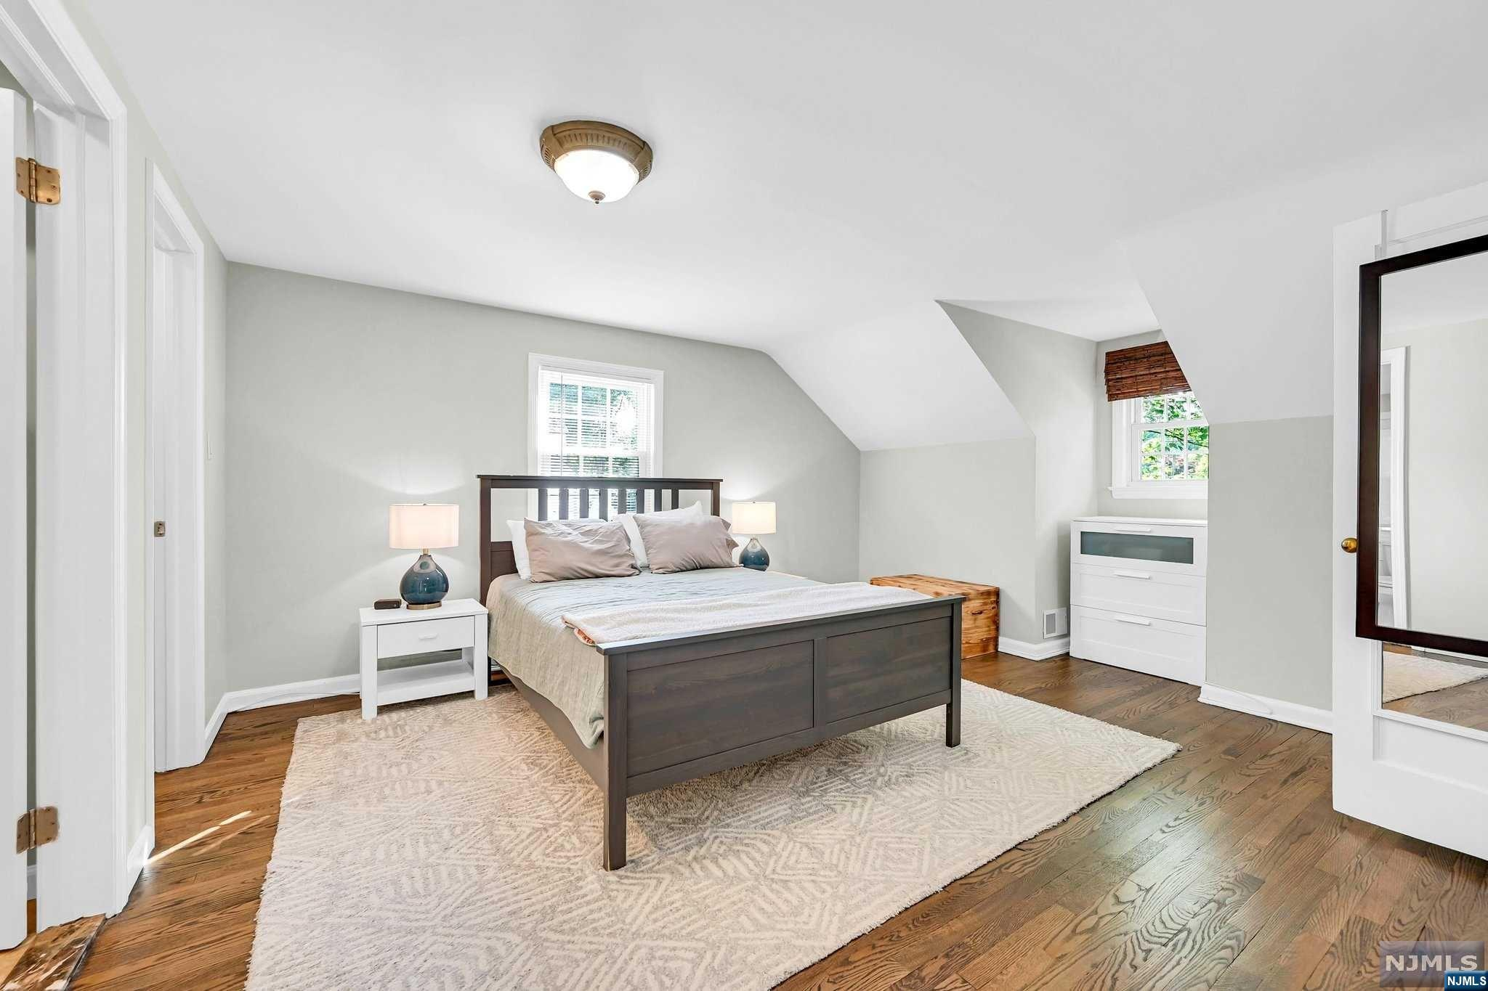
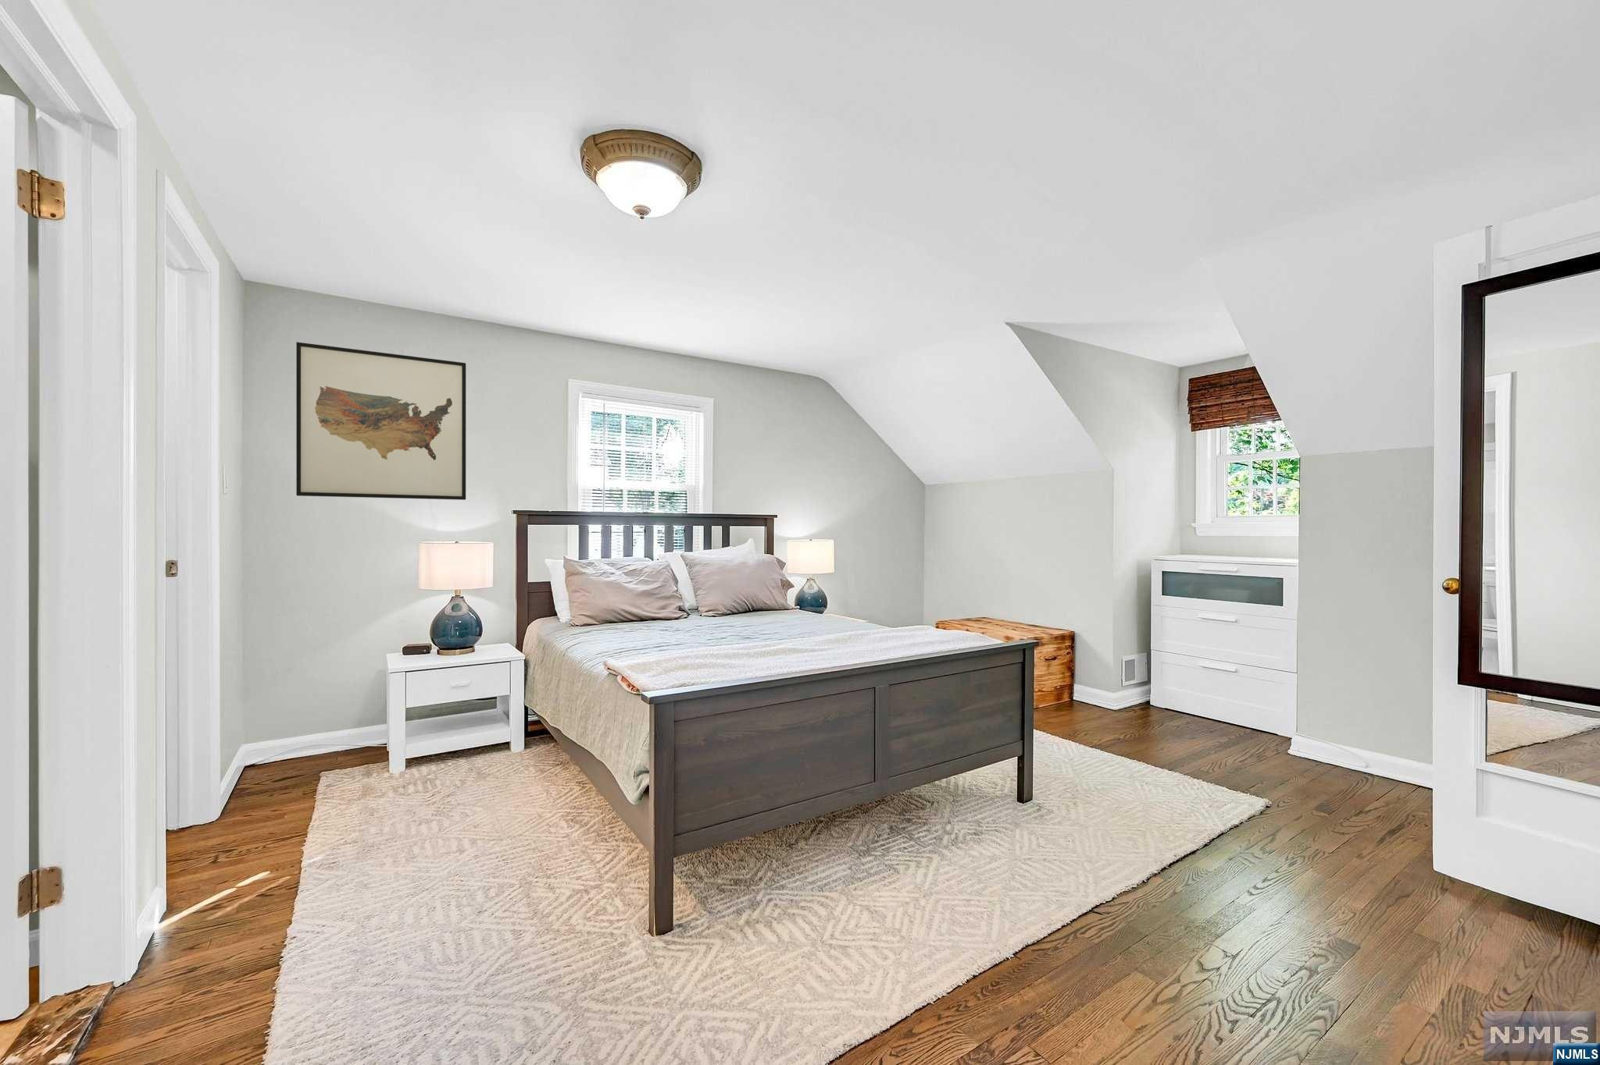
+ wall art [295,342,466,500]
